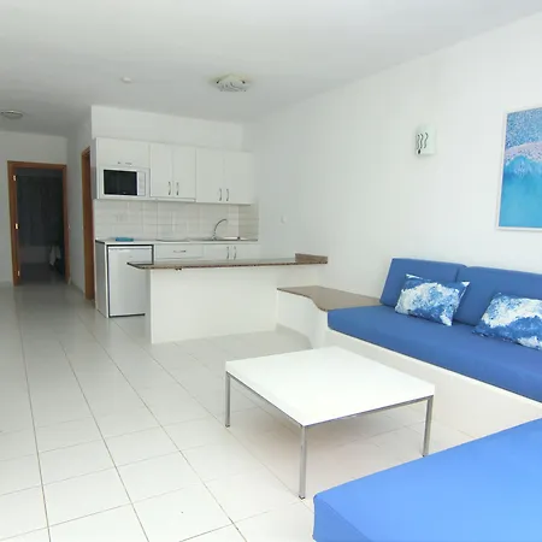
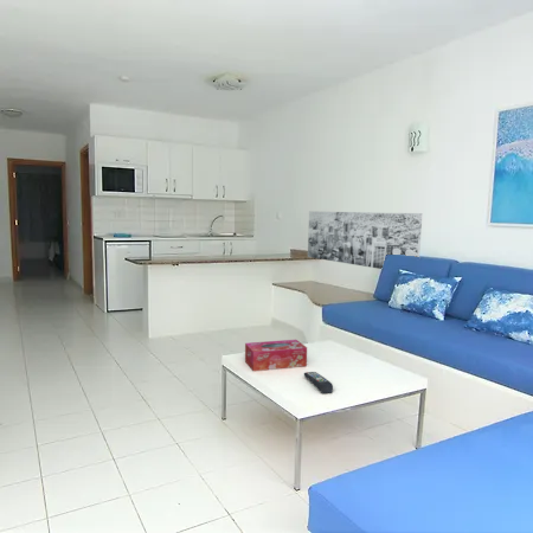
+ tissue box [244,339,308,372]
+ remote control [303,371,334,394]
+ wall art [307,210,423,270]
